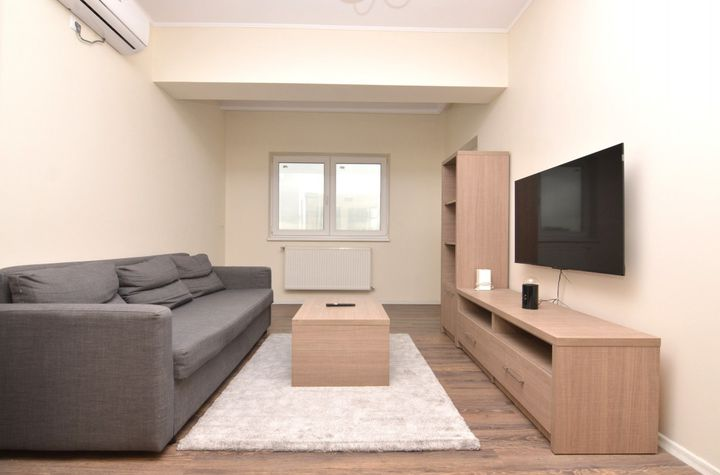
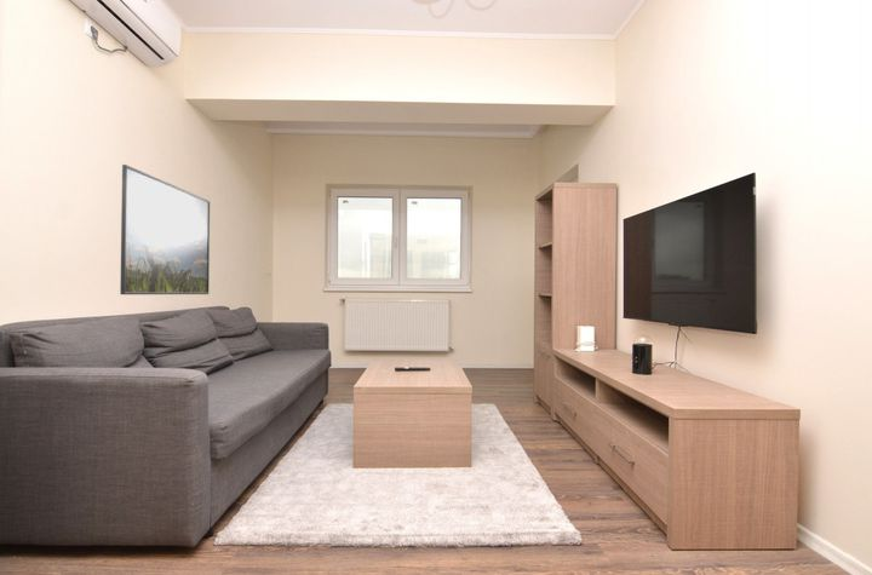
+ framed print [119,163,211,295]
